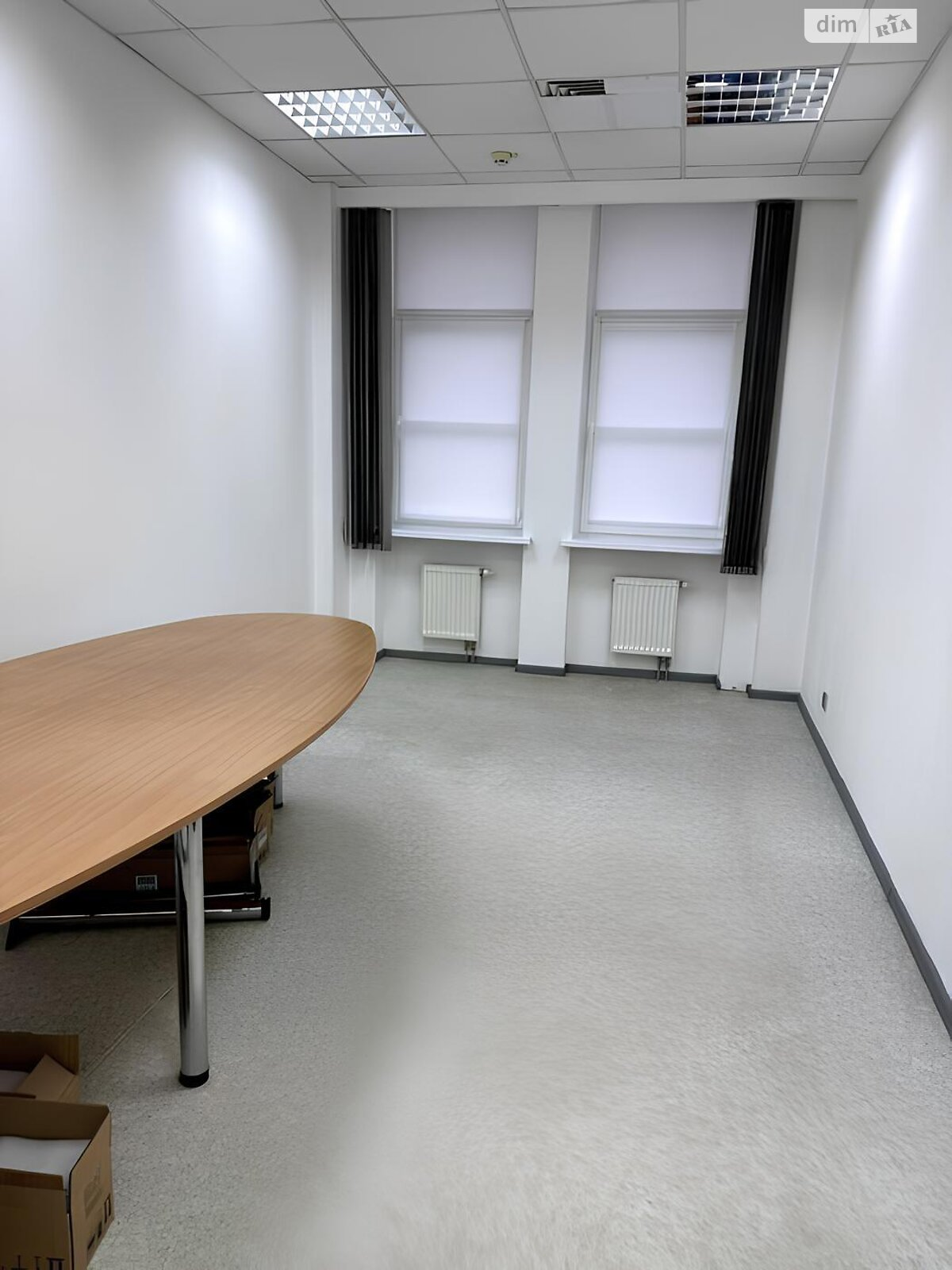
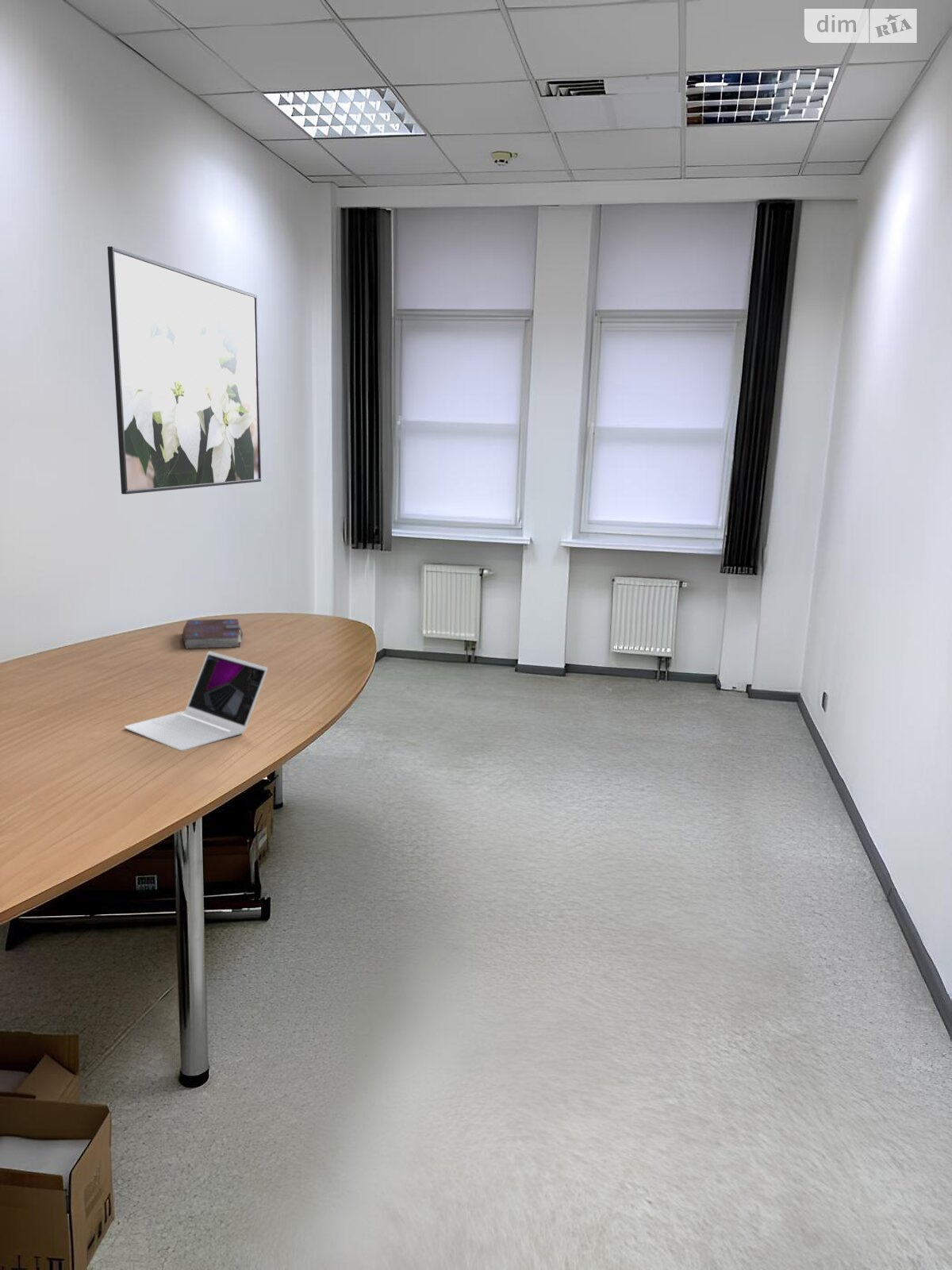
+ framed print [106,246,262,495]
+ laptop [124,650,268,752]
+ book [182,618,244,649]
